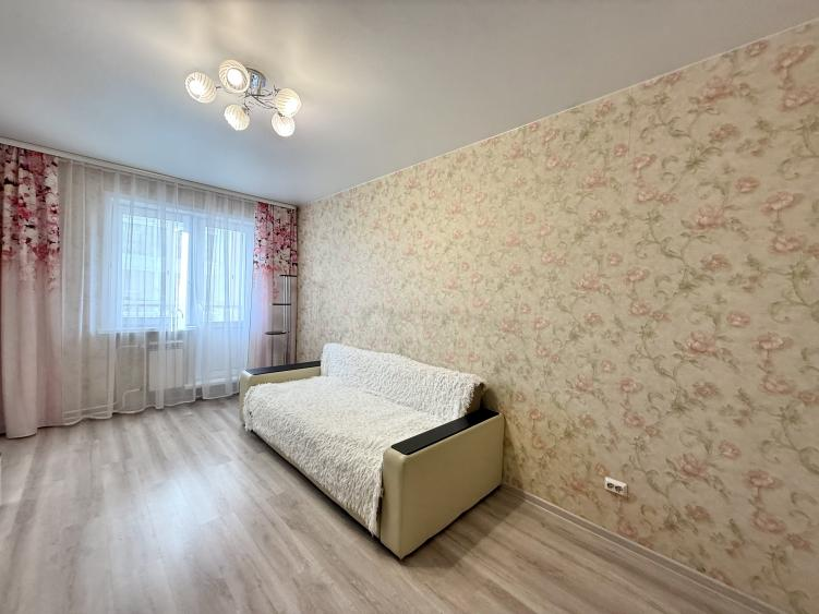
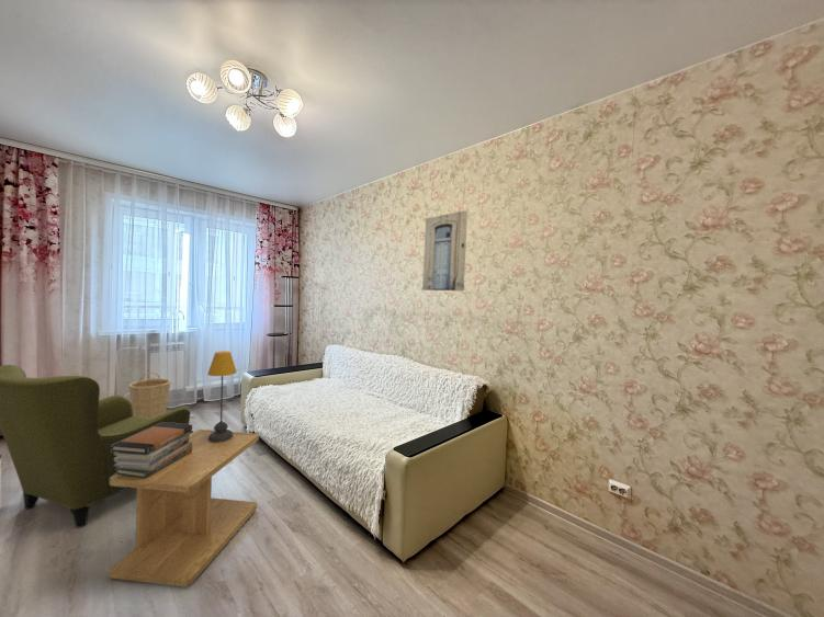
+ wall art [421,209,469,292]
+ table lamp [206,350,238,442]
+ armchair [0,364,192,529]
+ side table [108,429,260,589]
+ basket [127,372,172,419]
+ book stack [111,423,194,478]
